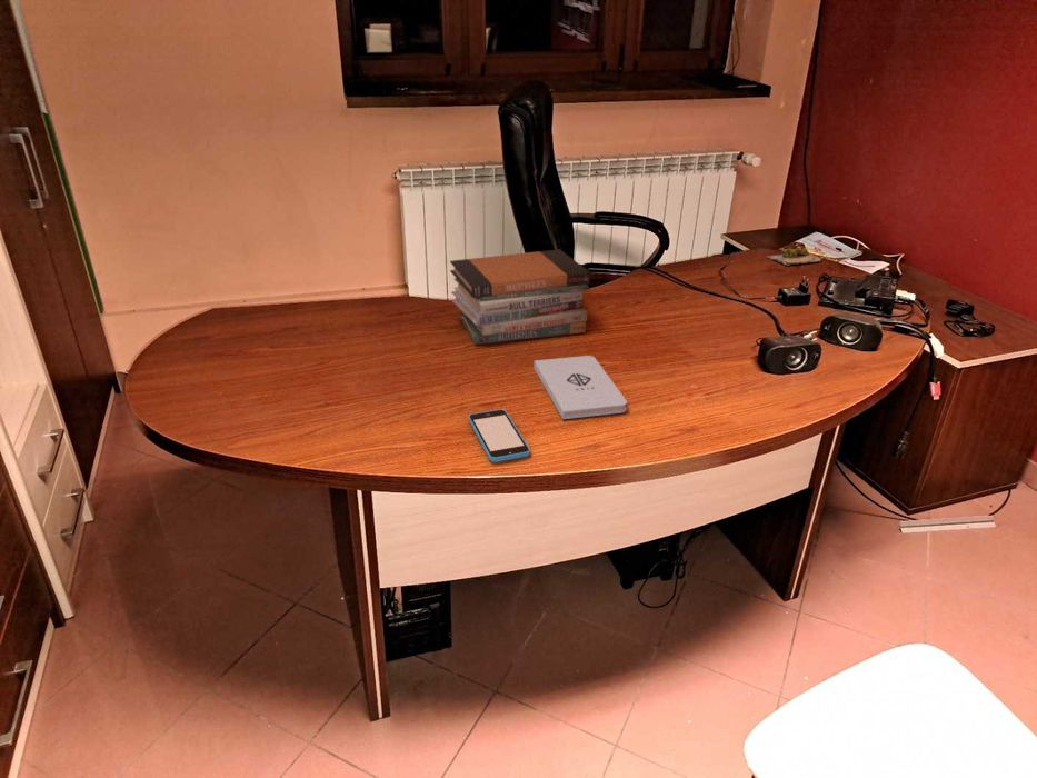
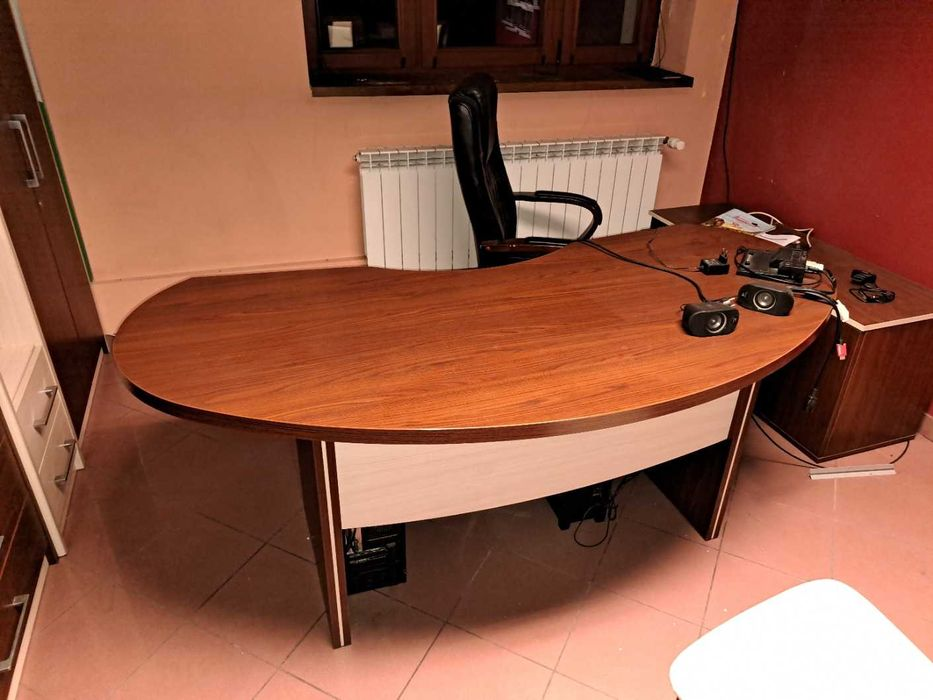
- book stack [449,248,591,346]
- smartphone [468,408,531,463]
- notepad [534,355,628,420]
- succulent plant [766,243,821,267]
